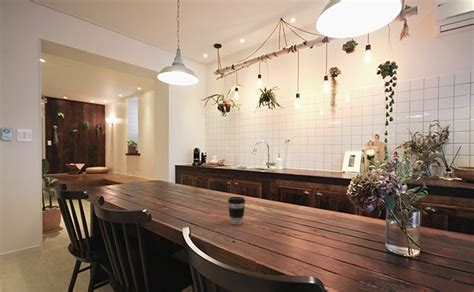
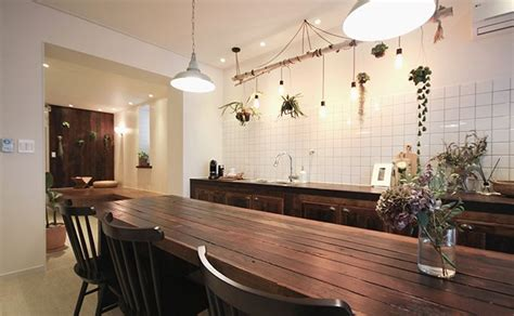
- coffee cup [227,196,246,226]
